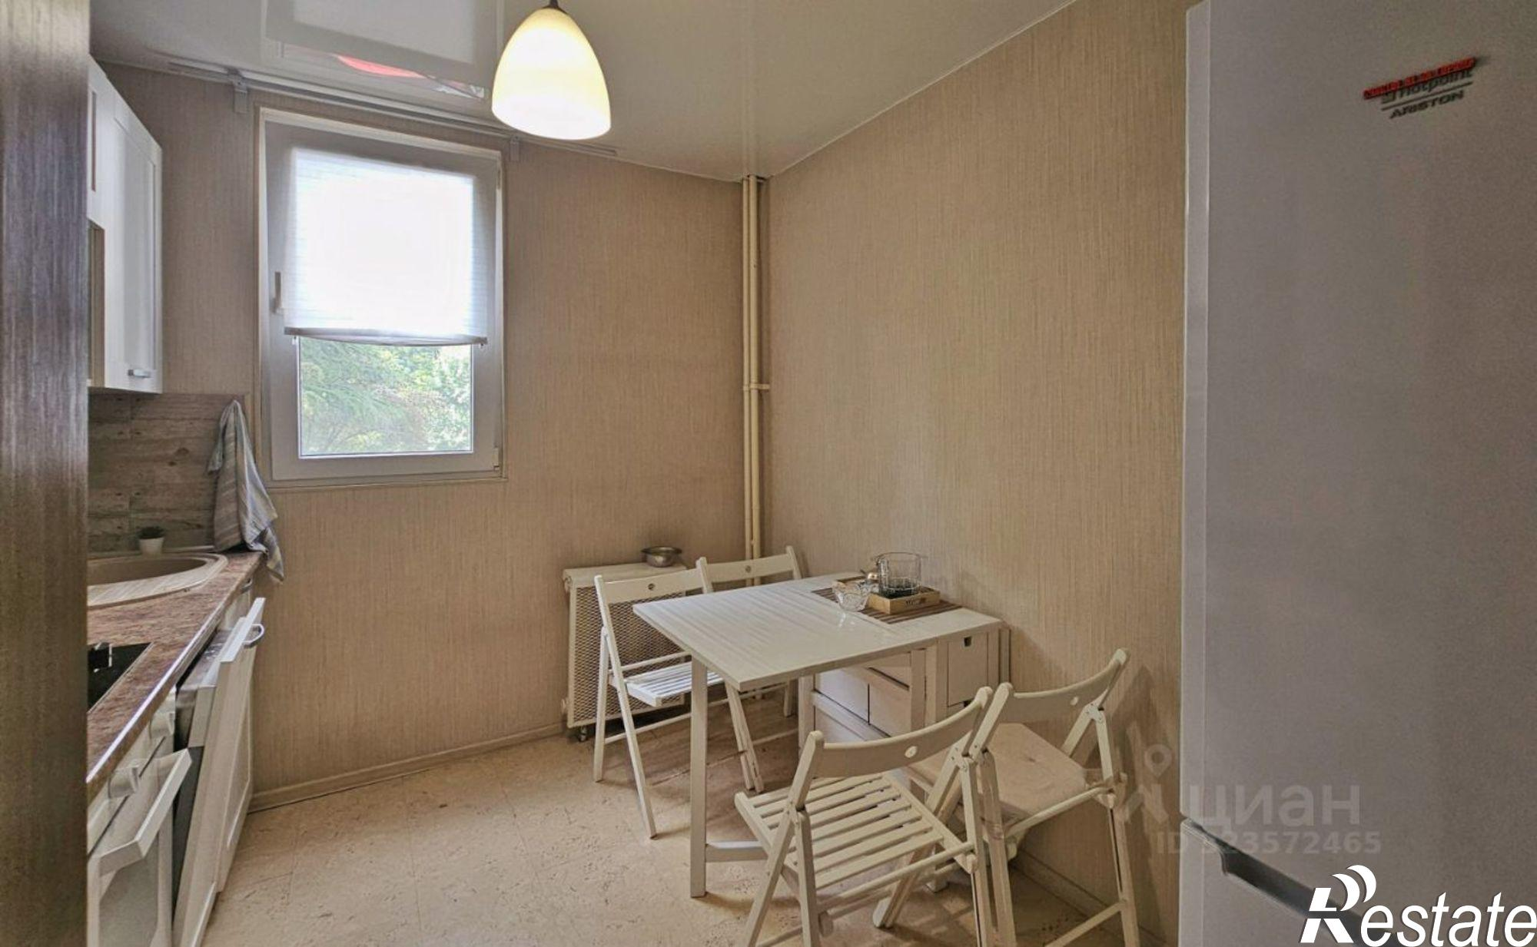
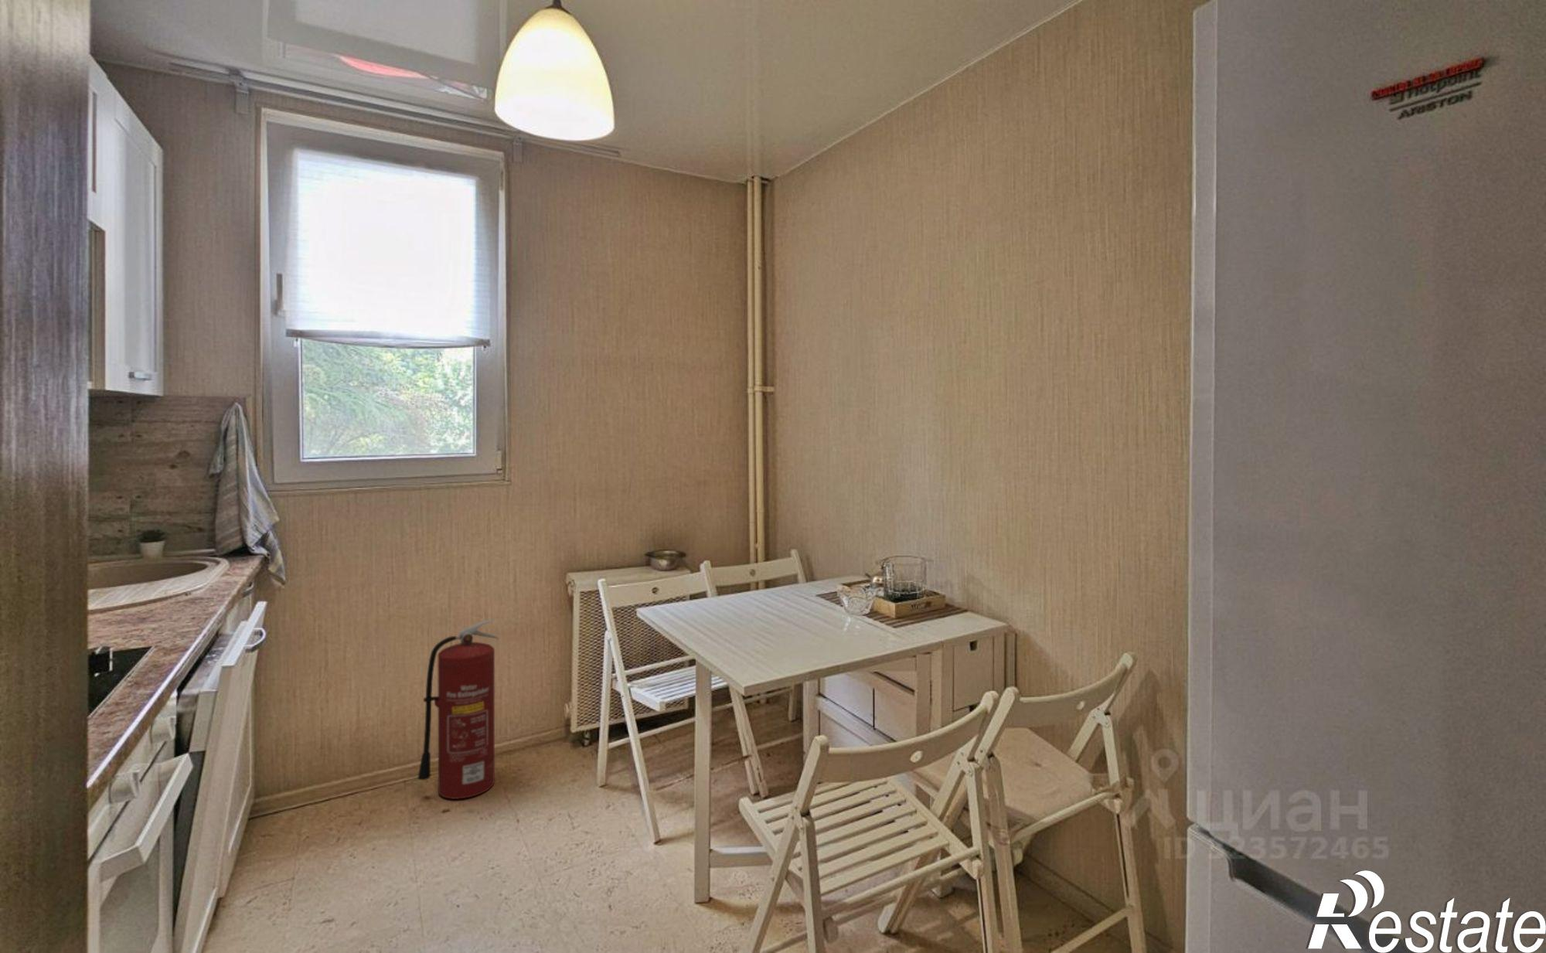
+ fire extinguisher [416,620,499,800]
